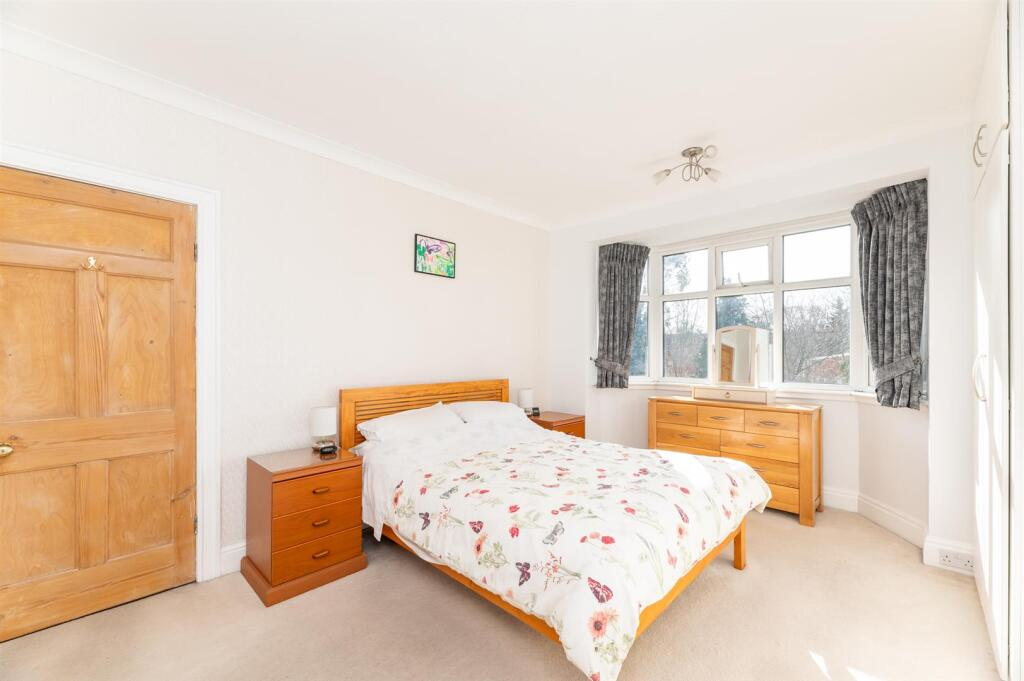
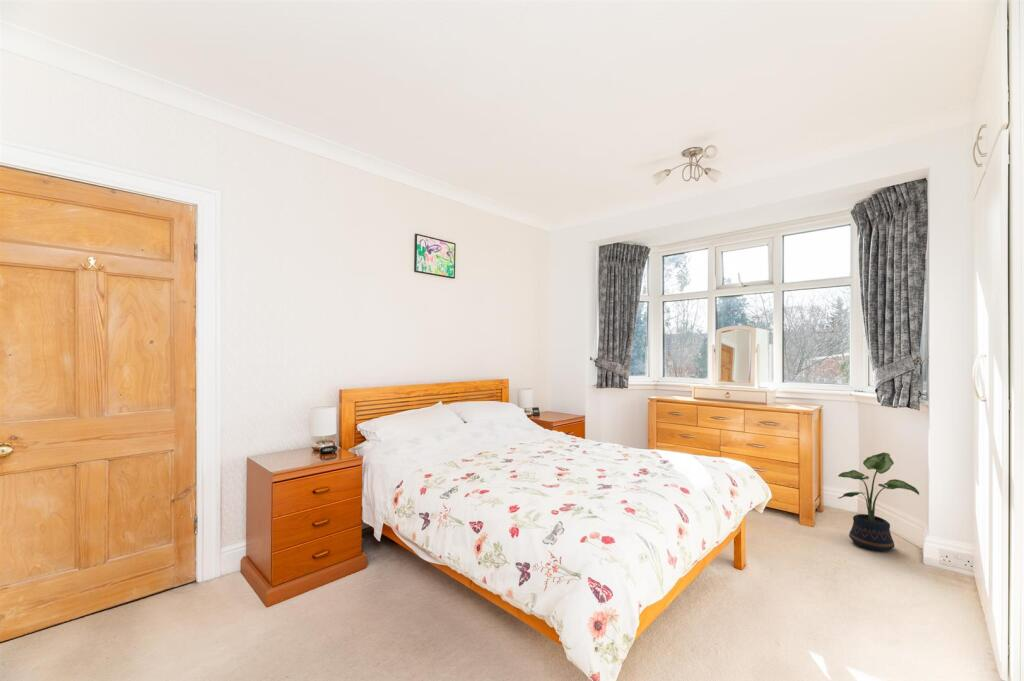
+ potted plant [837,451,920,553]
